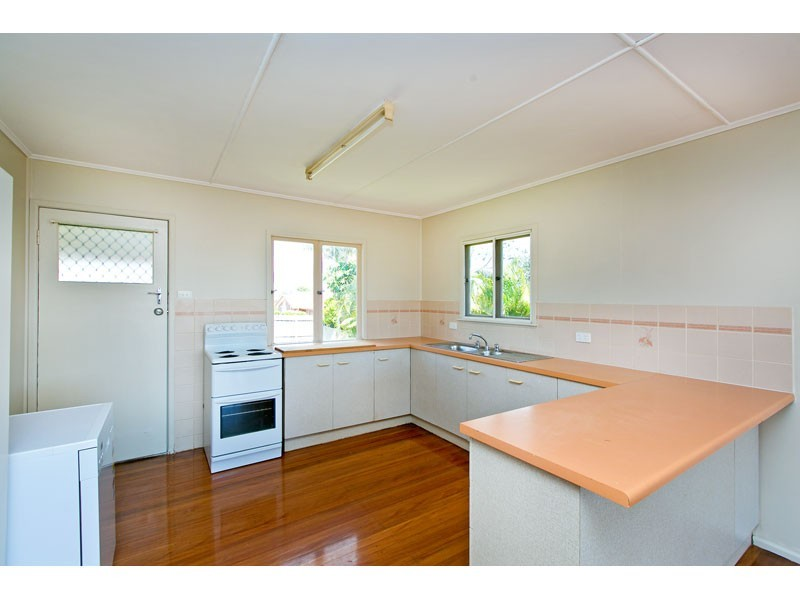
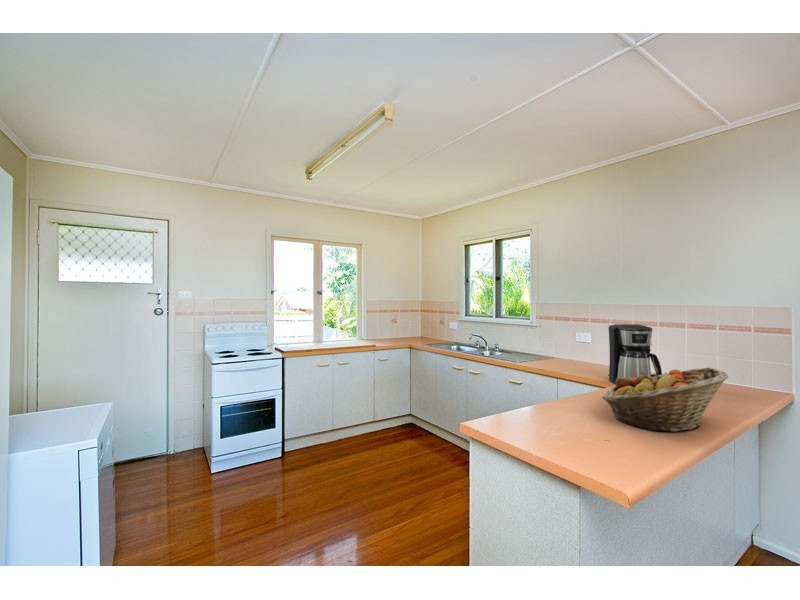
+ coffee maker [607,323,663,385]
+ fruit basket [601,367,729,433]
